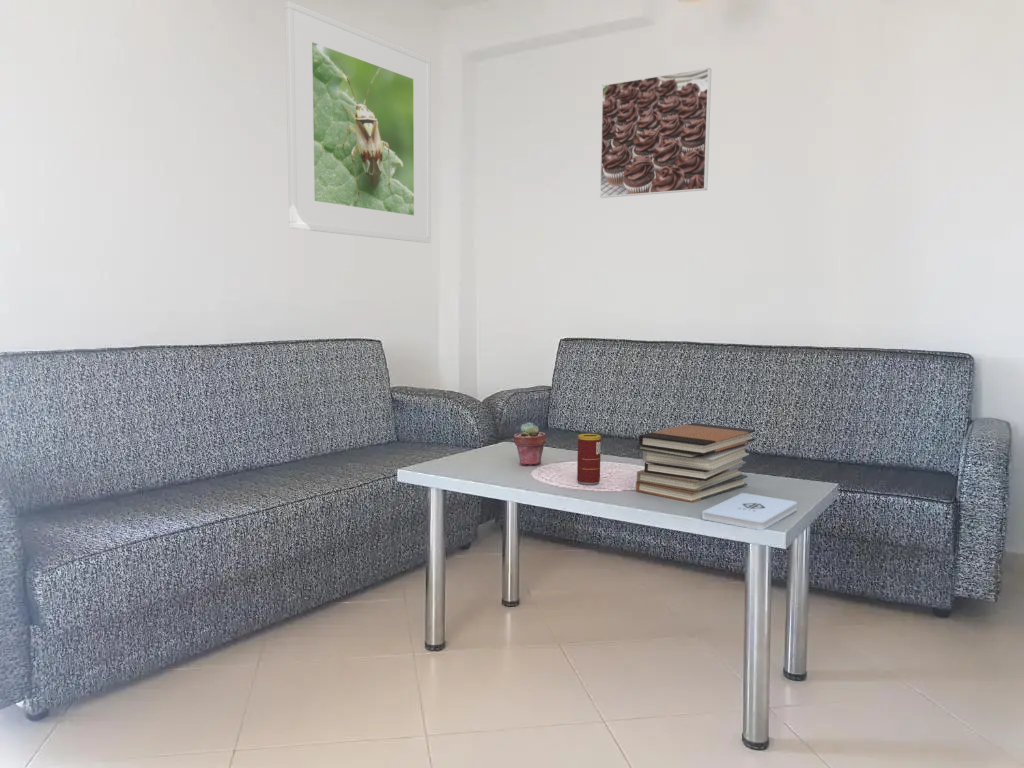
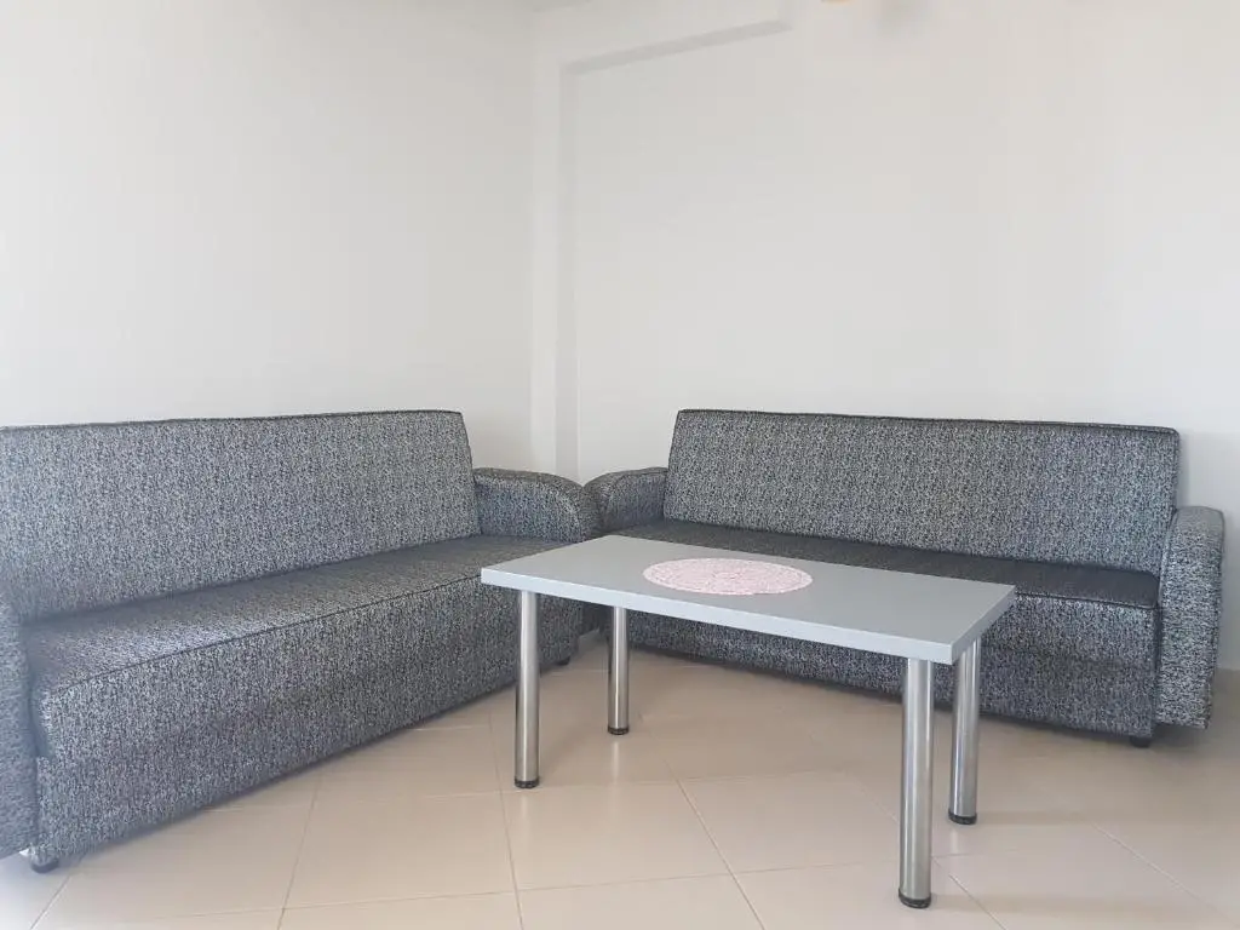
- beverage can [576,433,602,486]
- potted succulent [513,421,547,466]
- notepad [701,492,798,531]
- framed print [599,67,712,199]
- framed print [284,0,432,244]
- book stack [635,422,757,504]
